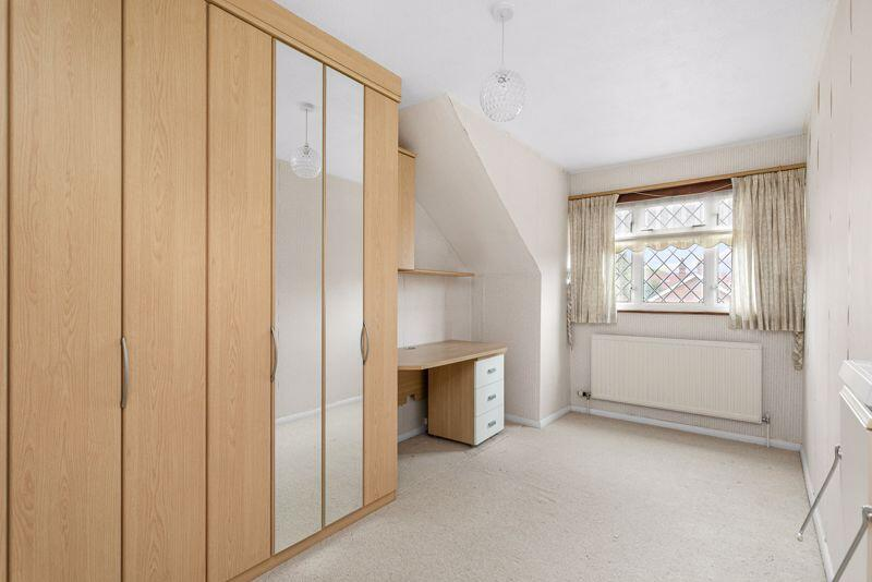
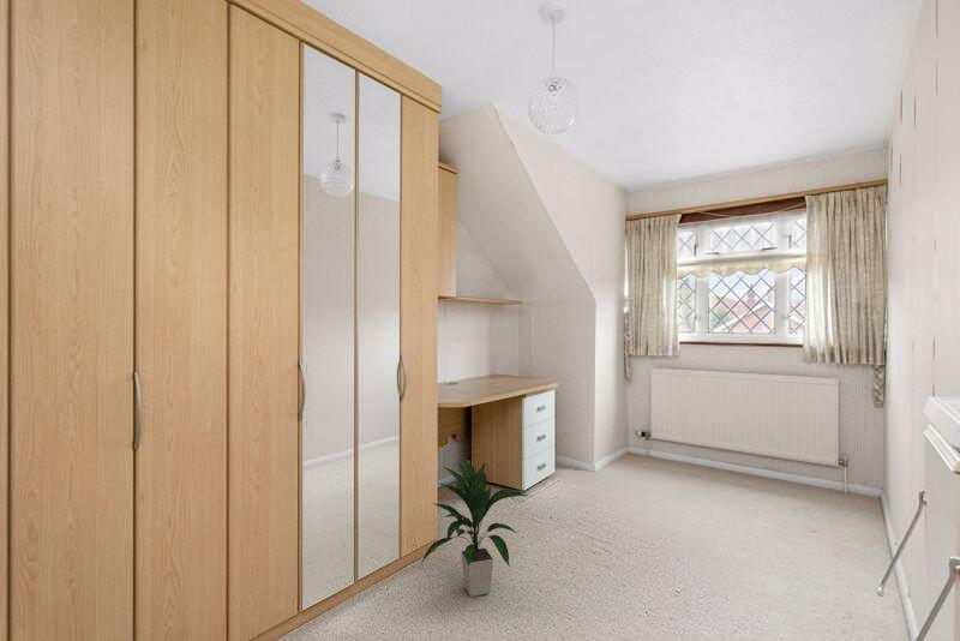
+ indoor plant [419,460,529,598]
